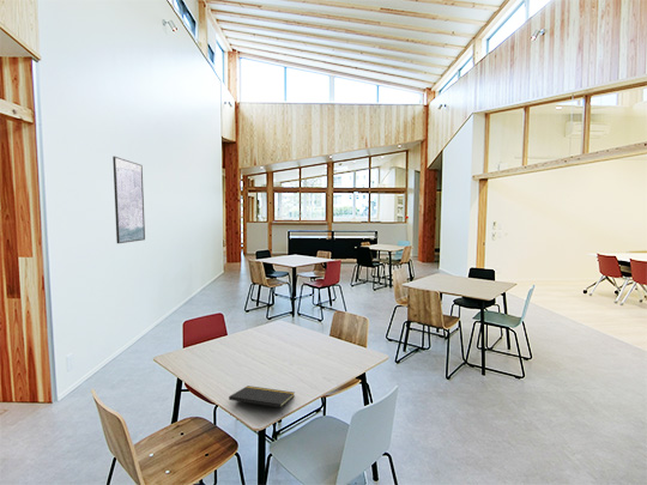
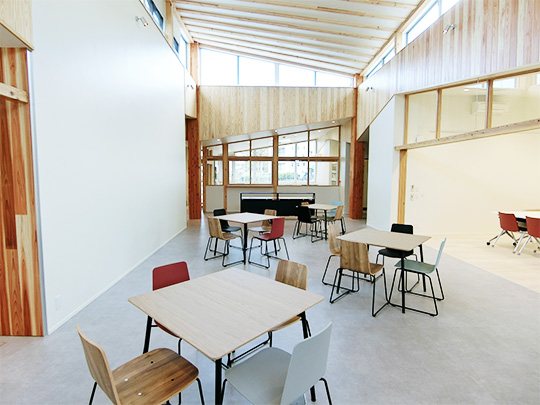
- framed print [111,156,146,244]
- notepad [228,384,296,416]
